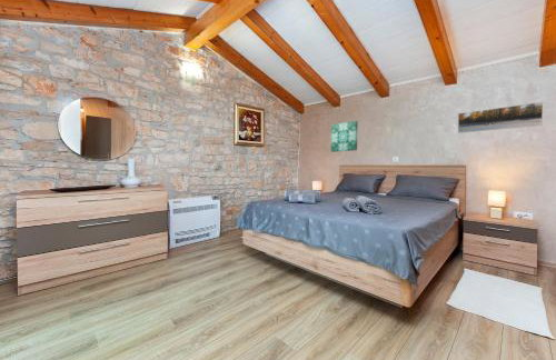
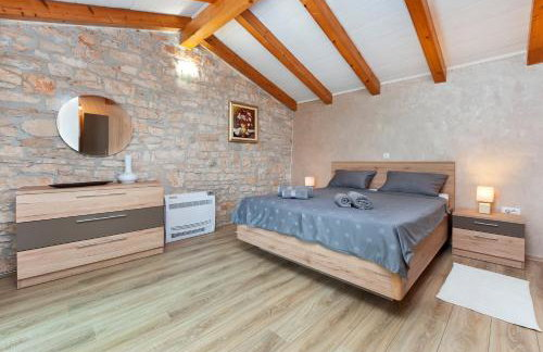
- wall art [330,120,358,153]
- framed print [457,101,544,134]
